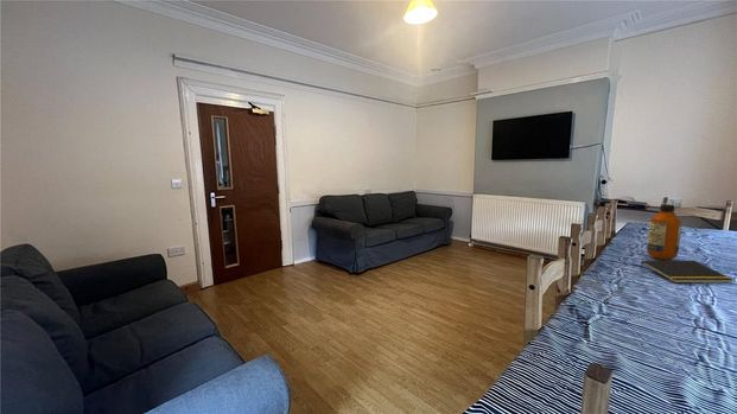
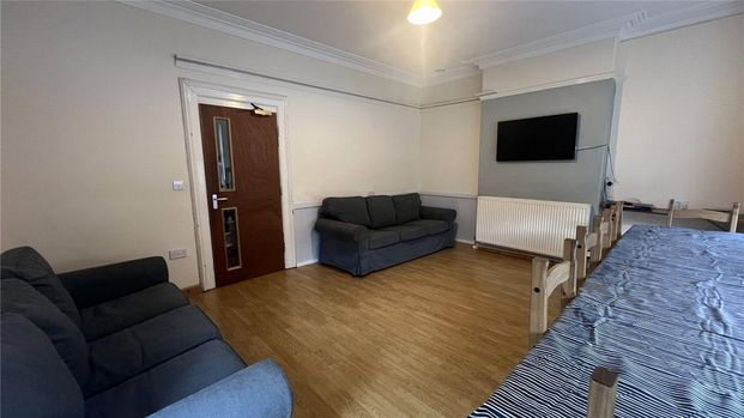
- bottle [646,204,682,261]
- notepad [640,260,735,284]
